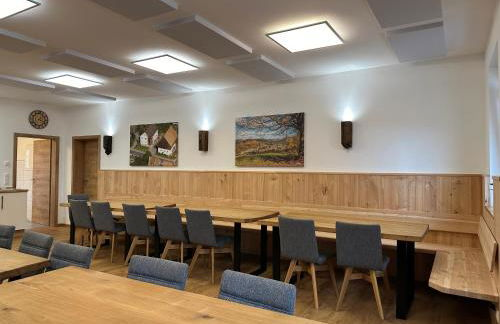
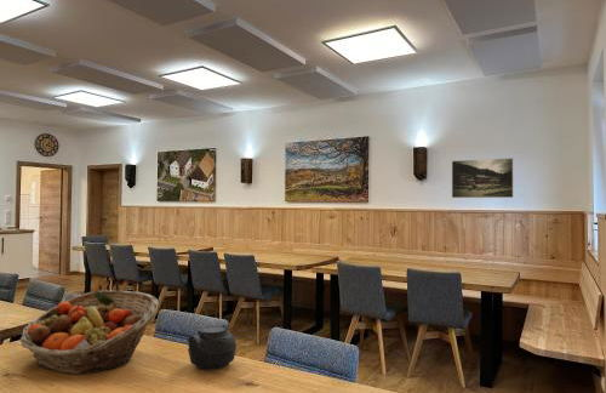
+ fruit basket [18,289,160,375]
+ teapot [187,324,240,371]
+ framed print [451,156,515,199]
